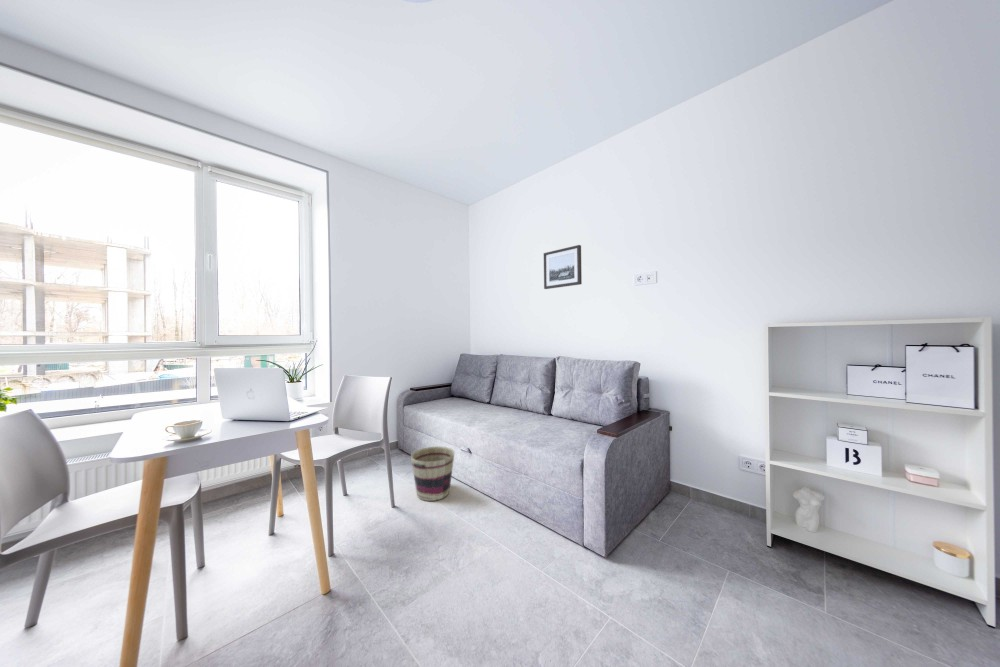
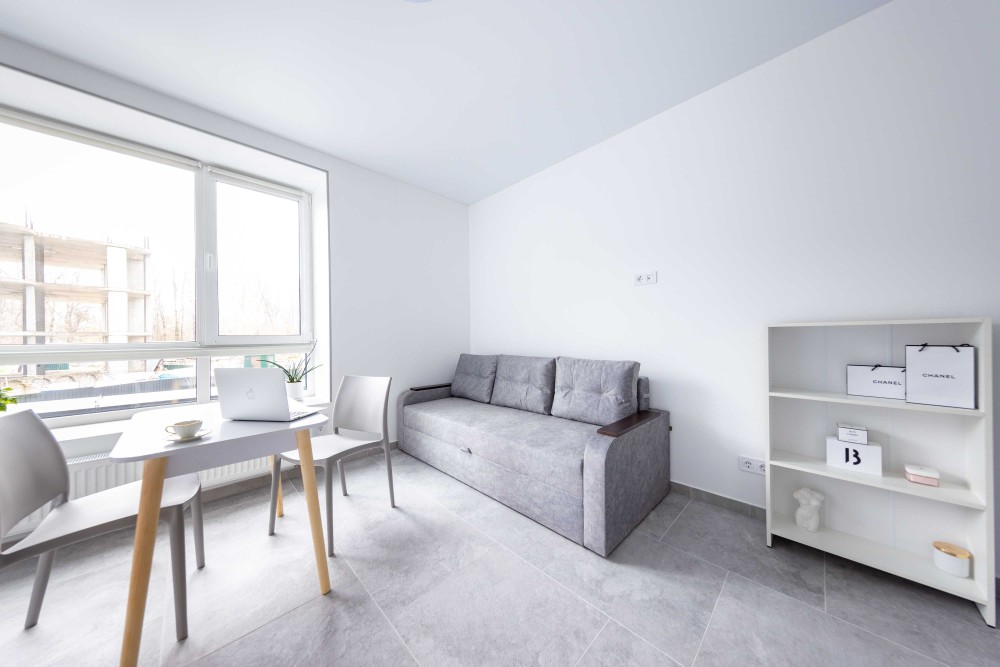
- wall art [543,244,583,290]
- basket [410,445,455,502]
